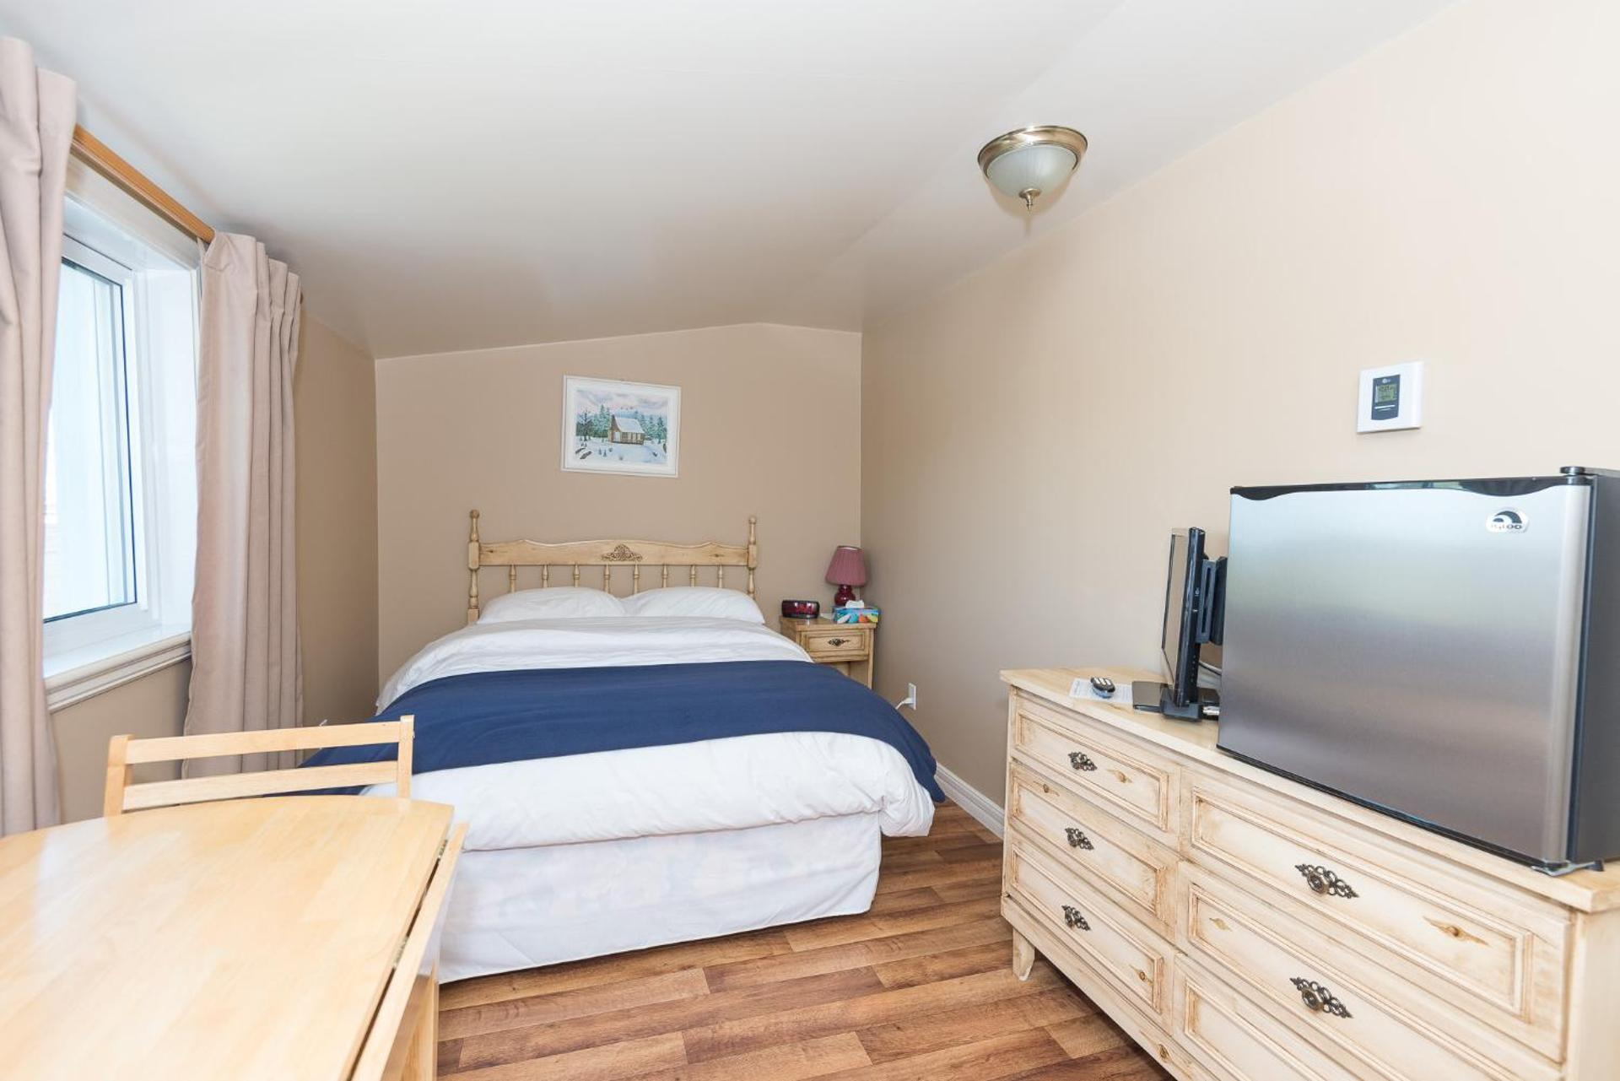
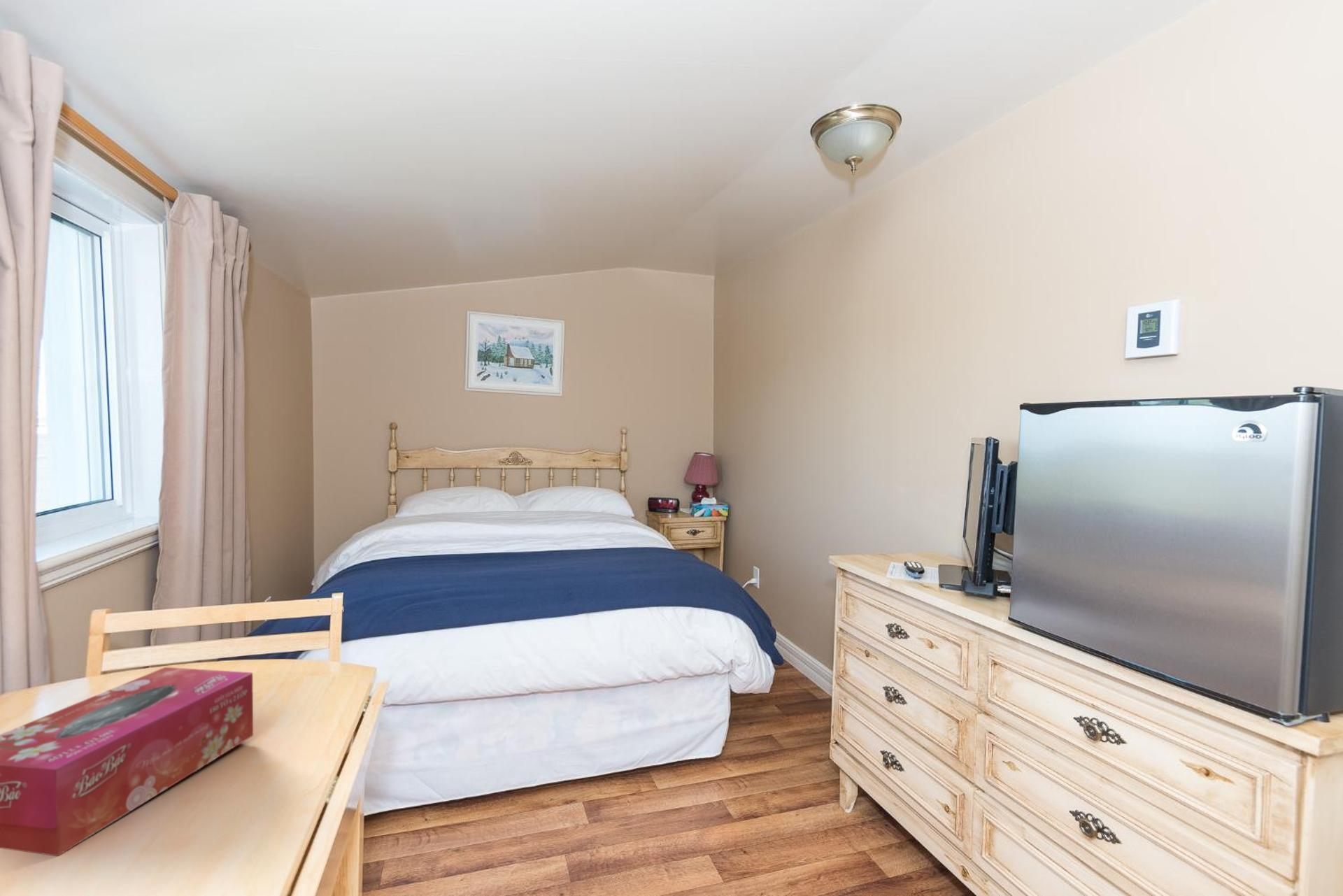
+ tissue box [0,667,254,857]
